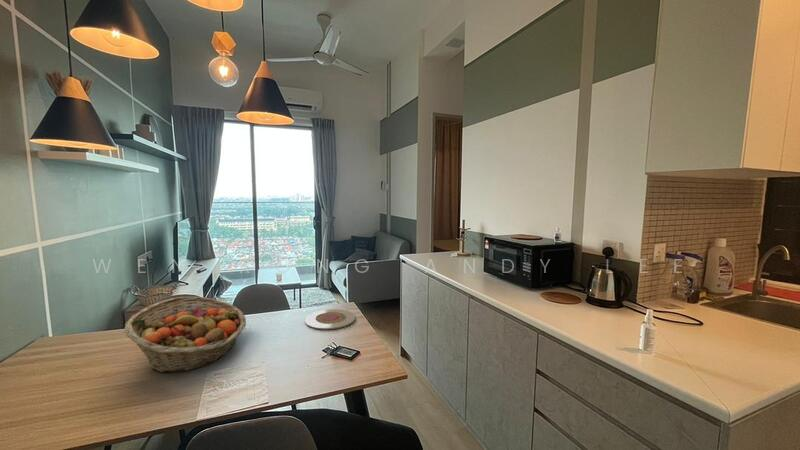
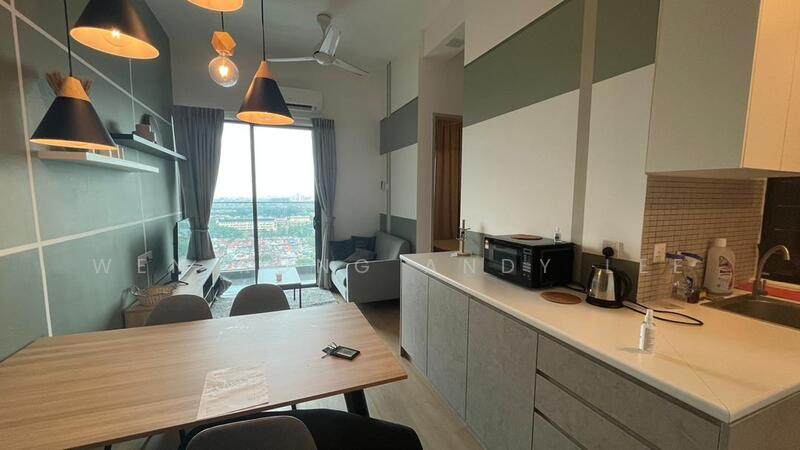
- fruit basket [124,296,247,374]
- plate [304,308,356,331]
